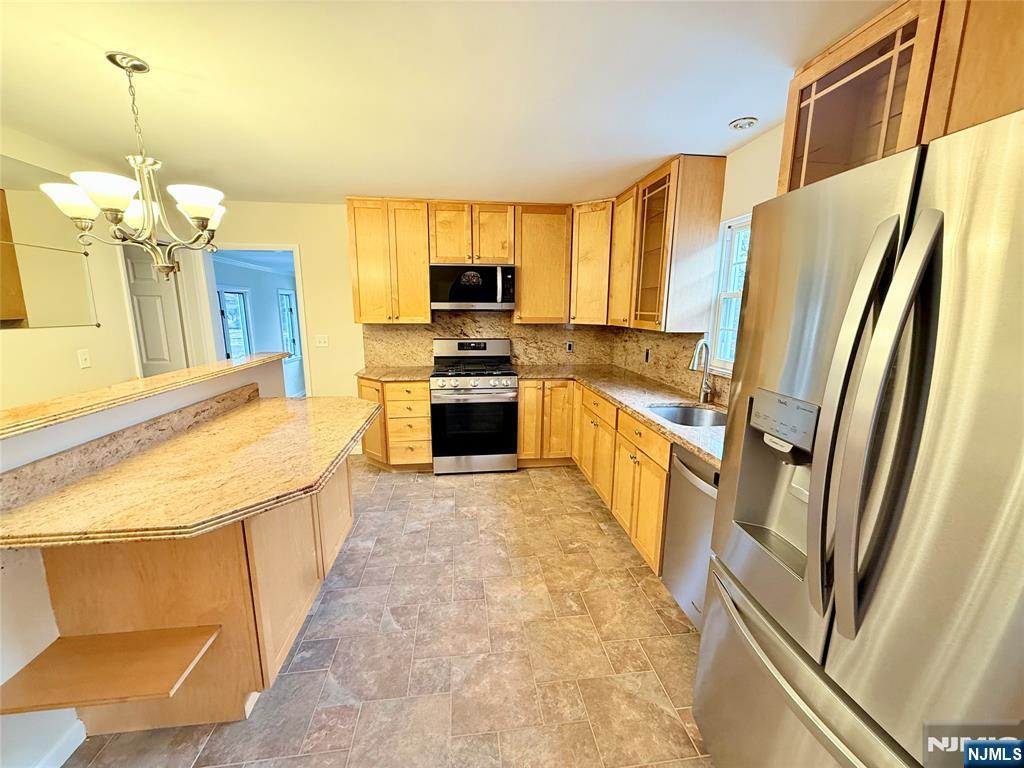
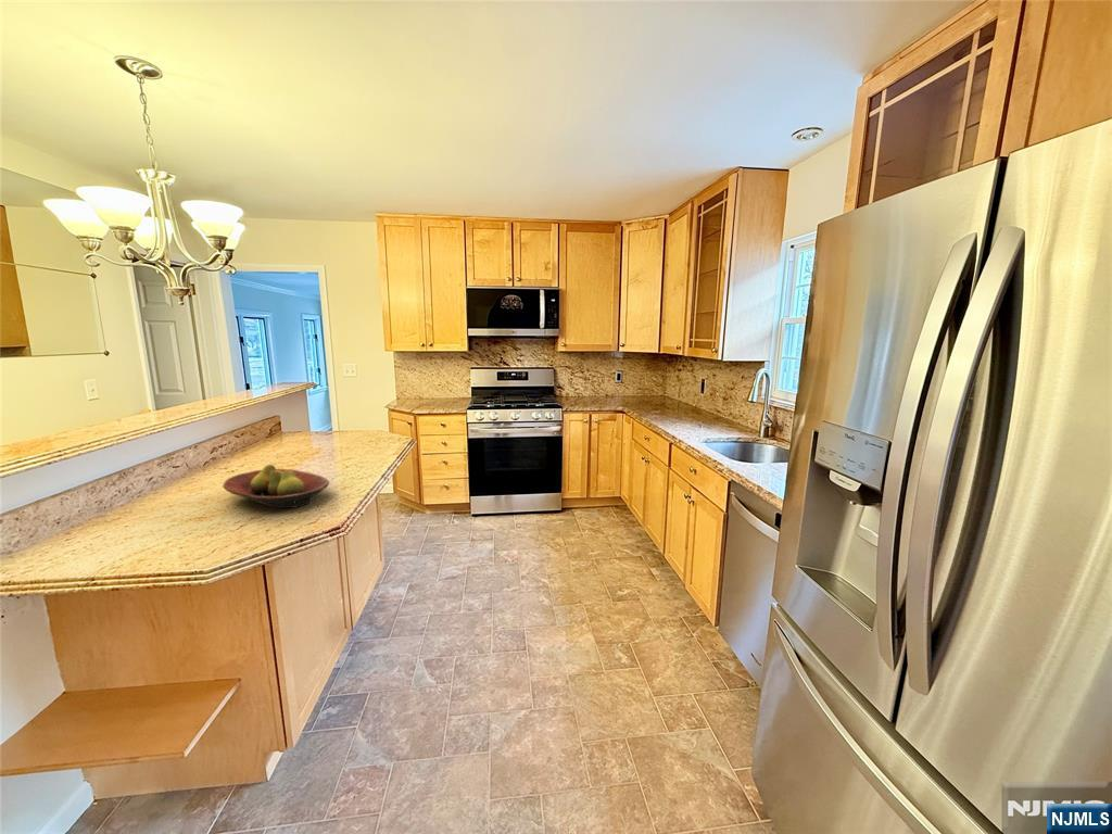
+ fruit bowl [222,464,330,509]
